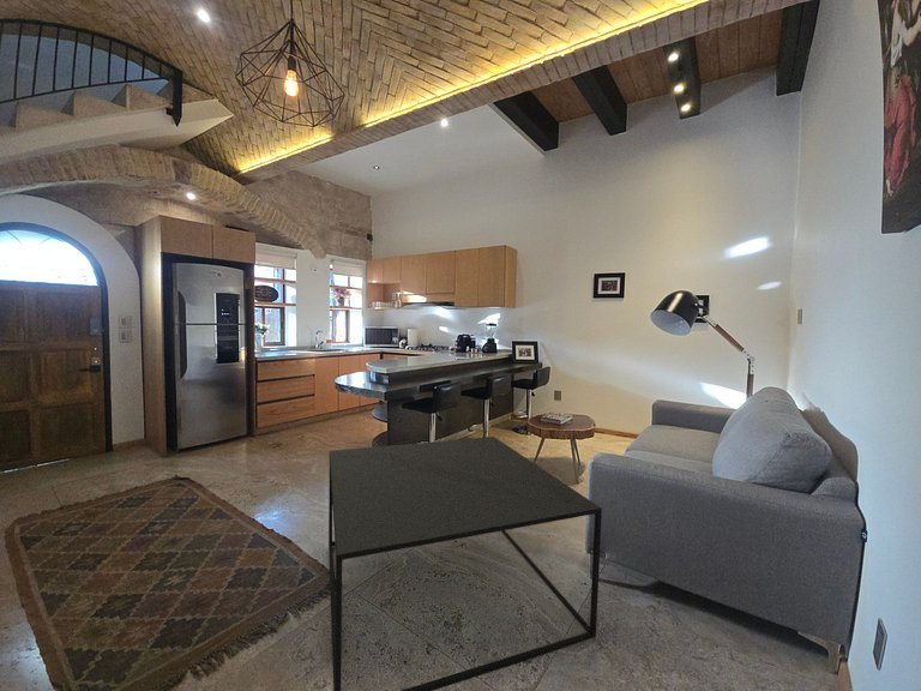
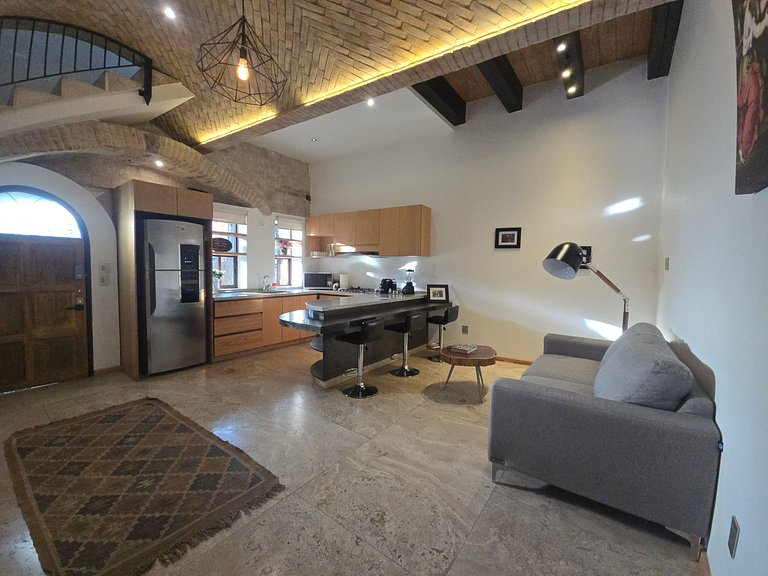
- coffee table [327,435,603,691]
